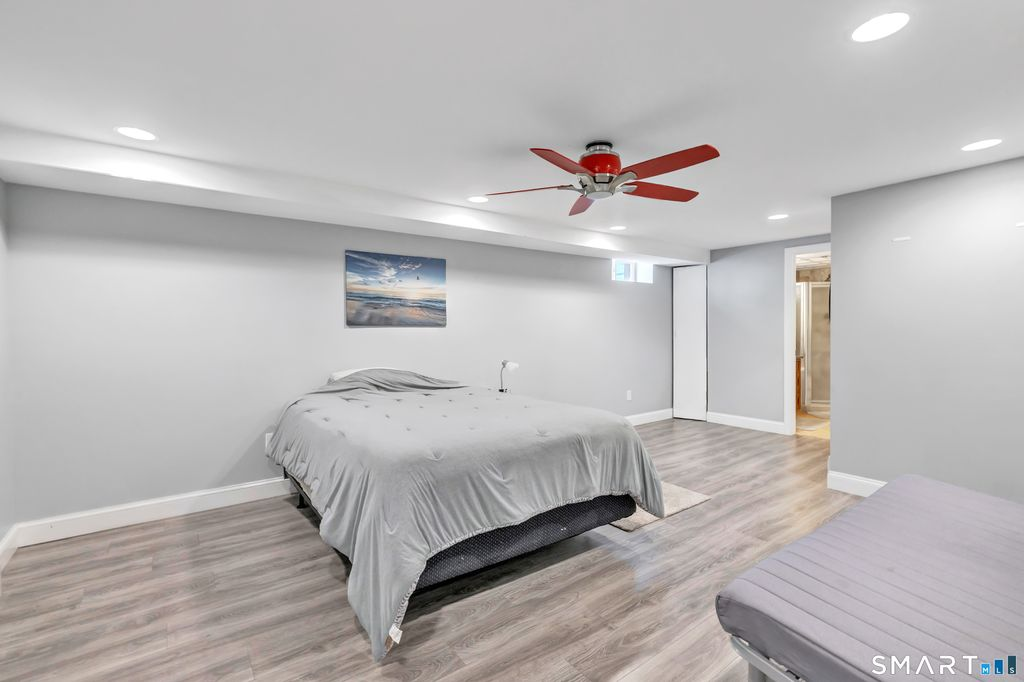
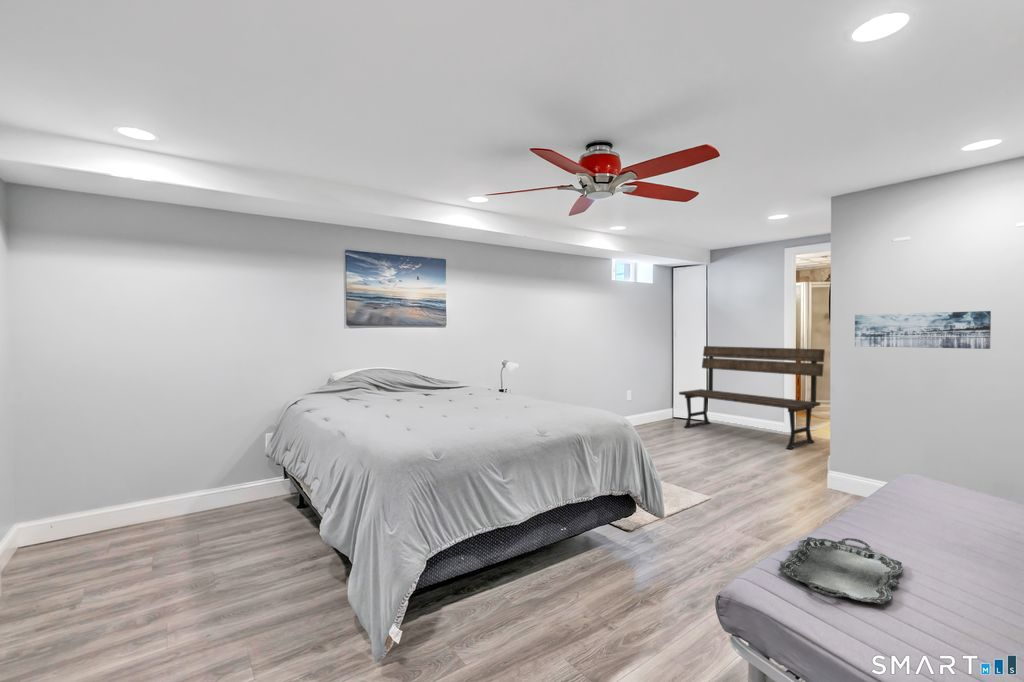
+ serving tray [778,536,904,606]
+ wall art [854,310,992,350]
+ bench [678,345,826,450]
